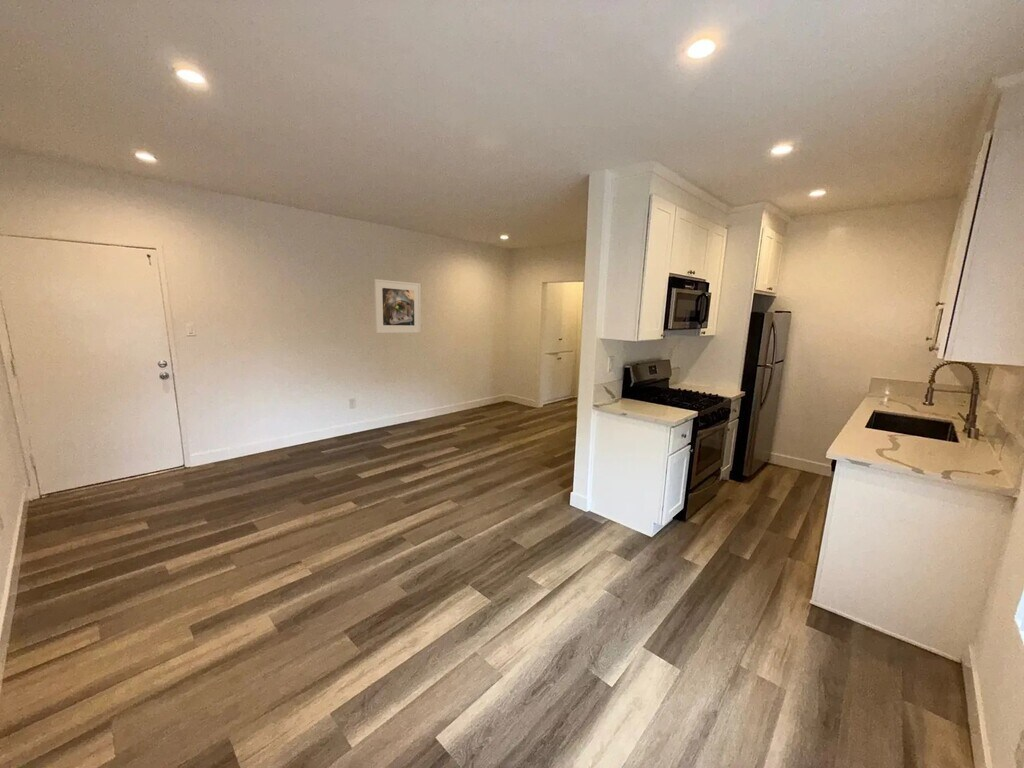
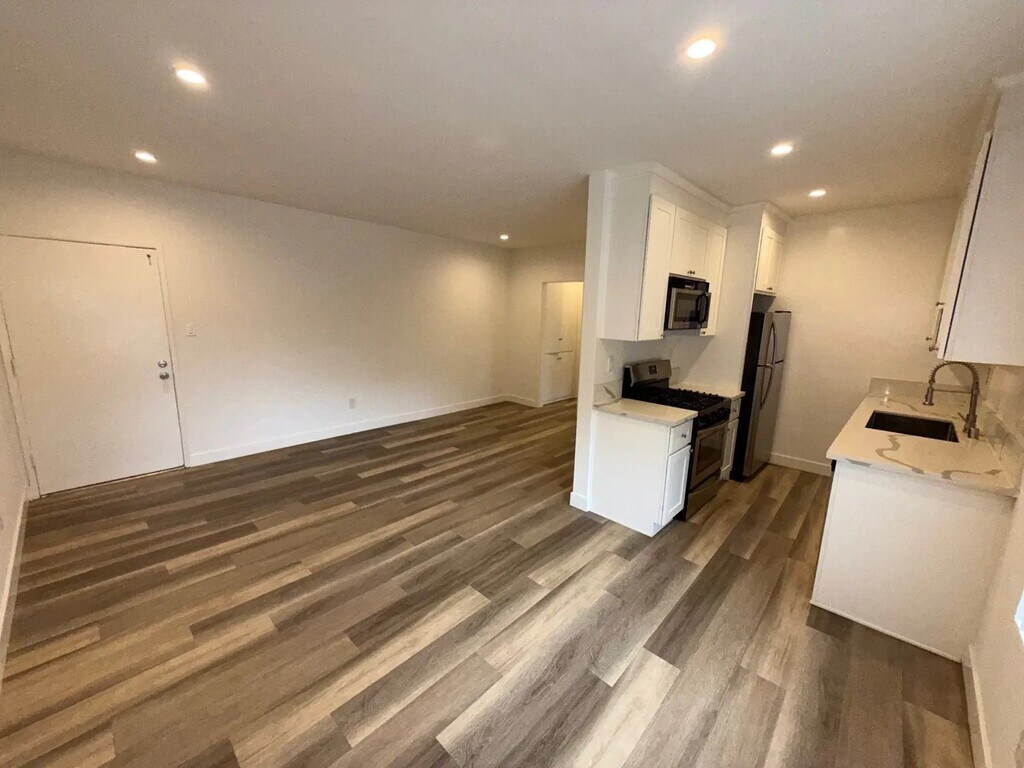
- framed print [373,278,422,334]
